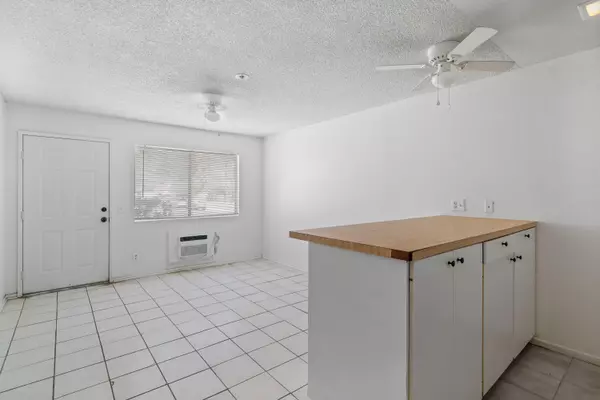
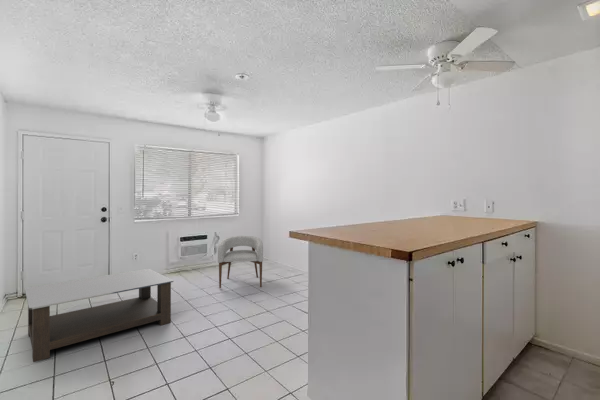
+ armchair [217,235,264,289]
+ coffee table [24,268,174,363]
